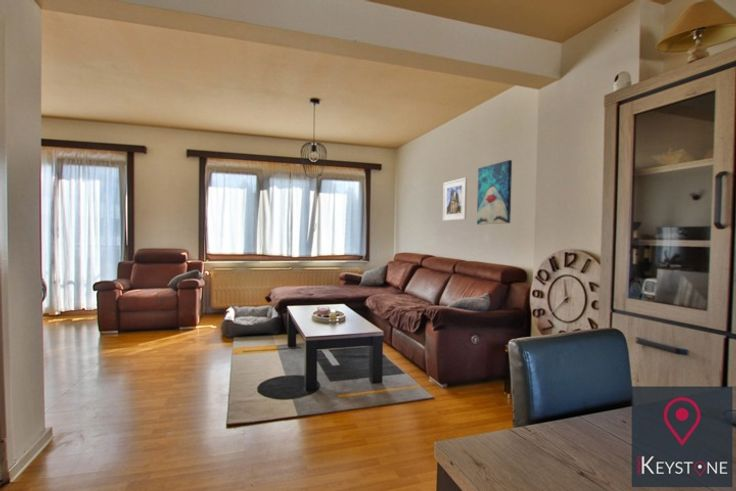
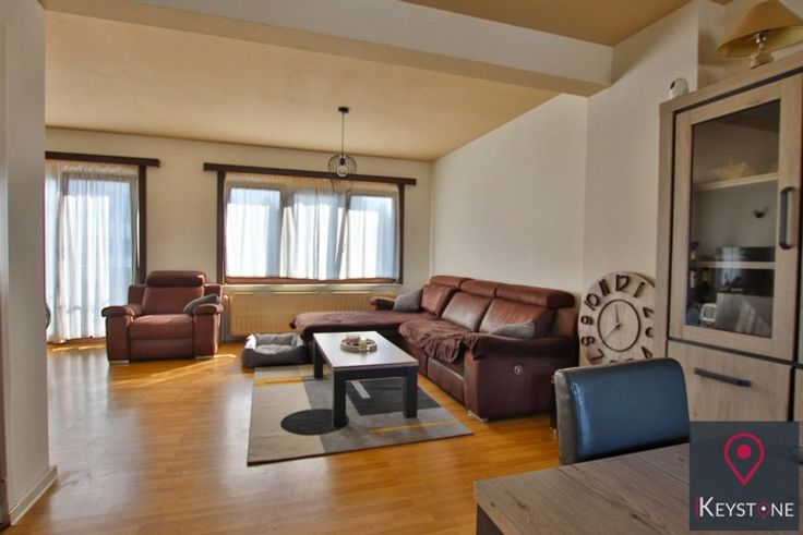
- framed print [442,177,468,222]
- wall art [476,159,513,225]
